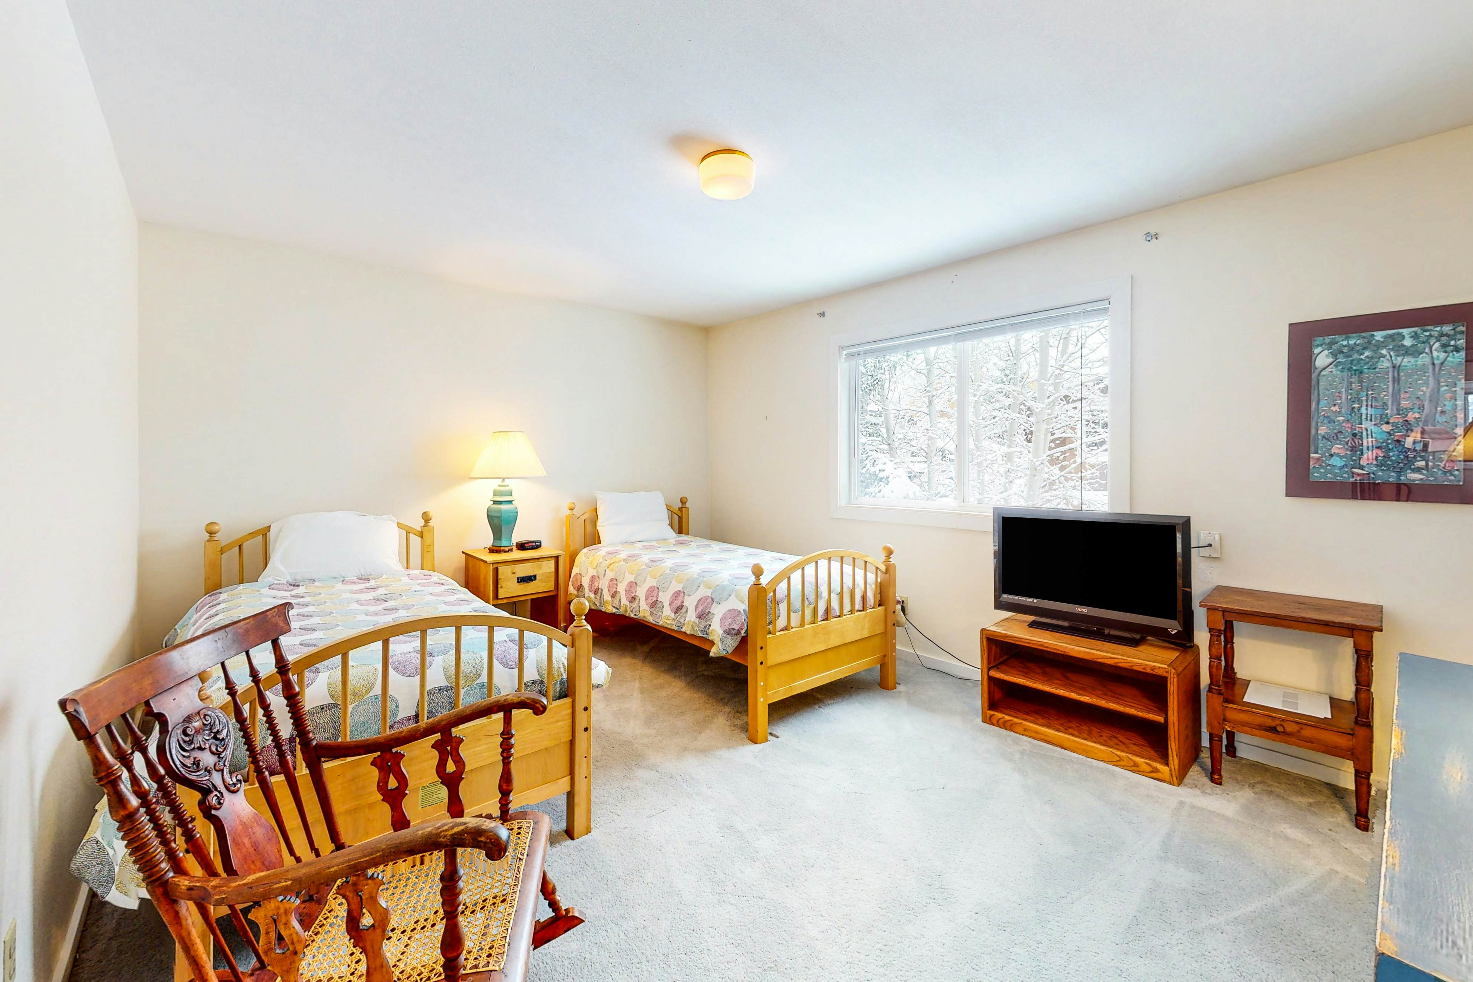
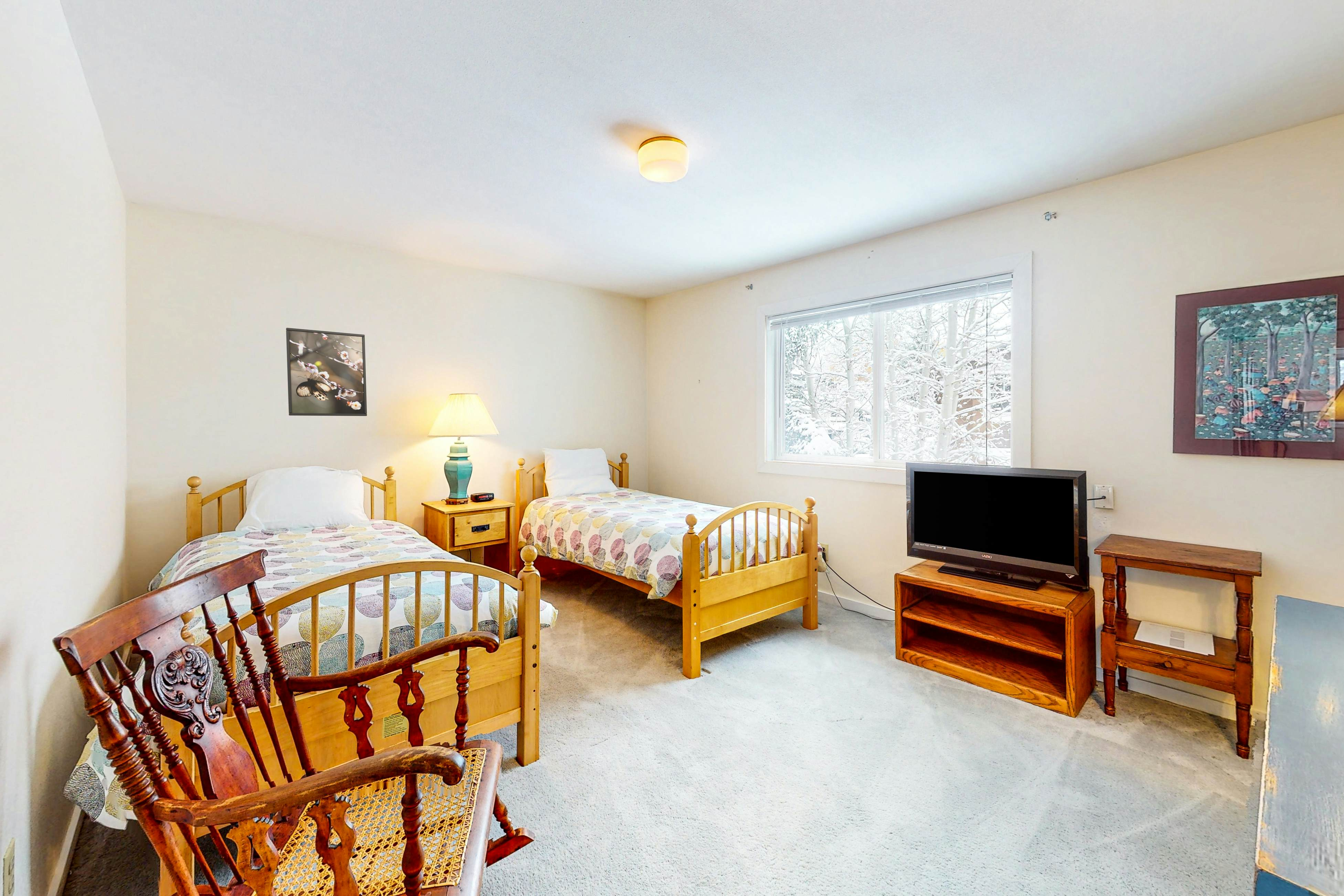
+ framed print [286,328,367,416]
